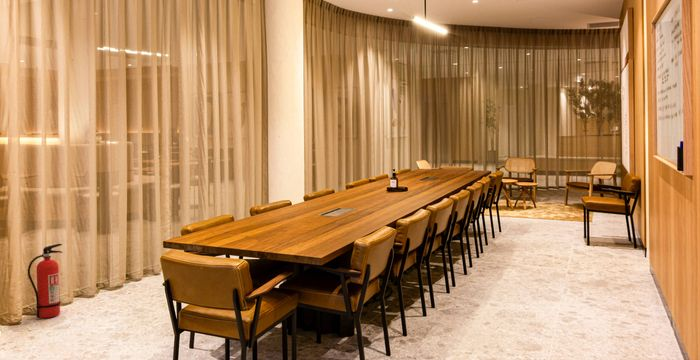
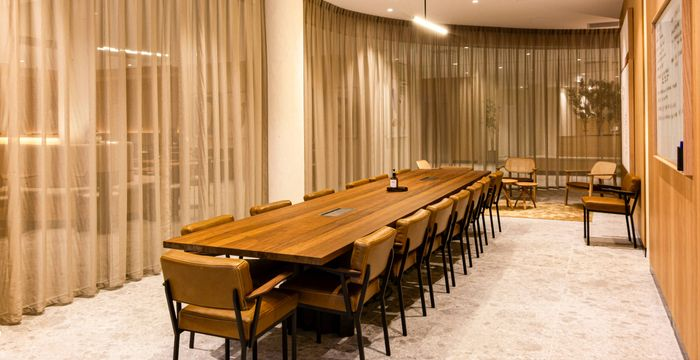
- fire extinguisher [27,243,64,319]
